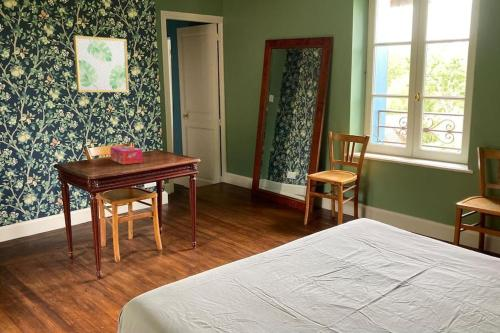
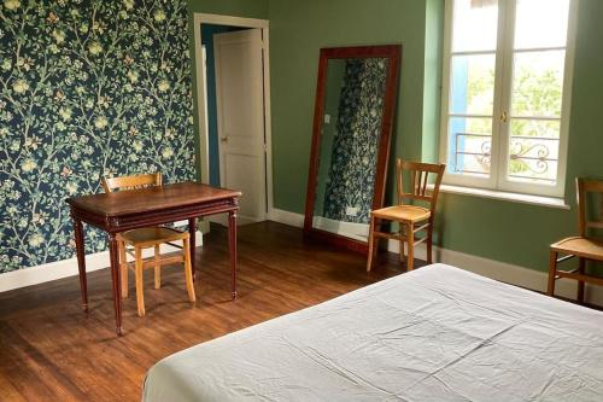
- tissue box [109,145,144,165]
- wall art [73,35,130,93]
